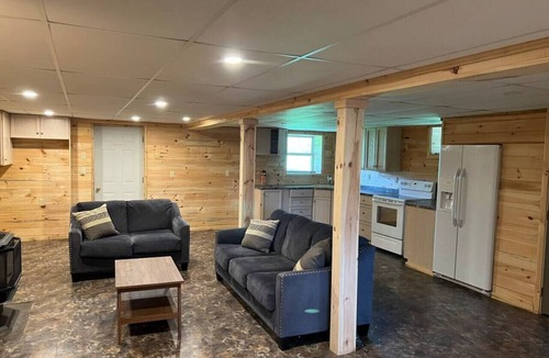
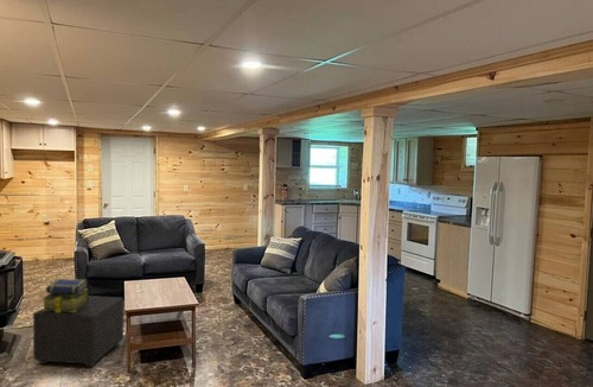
+ ottoman [32,294,125,368]
+ stack of books [40,278,90,312]
